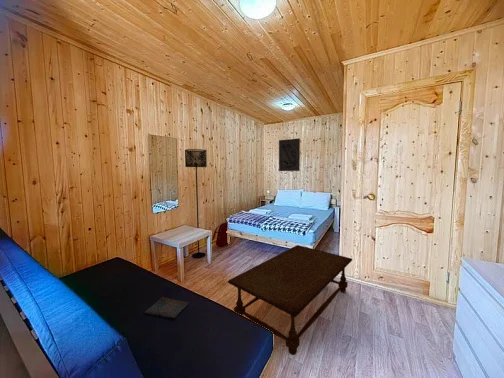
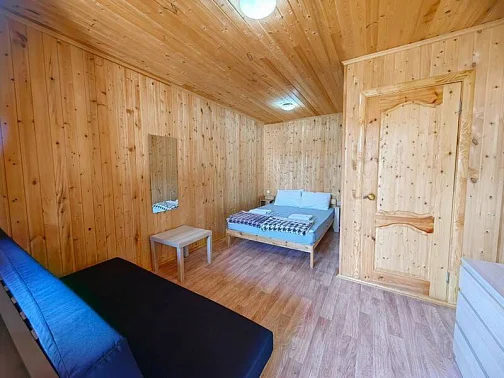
- backpack [211,221,232,247]
- wall art [278,138,301,172]
- coffee table [227,244,354,356]
- floor lamp [184,148,208,259]
- book [144,296,190,319]
